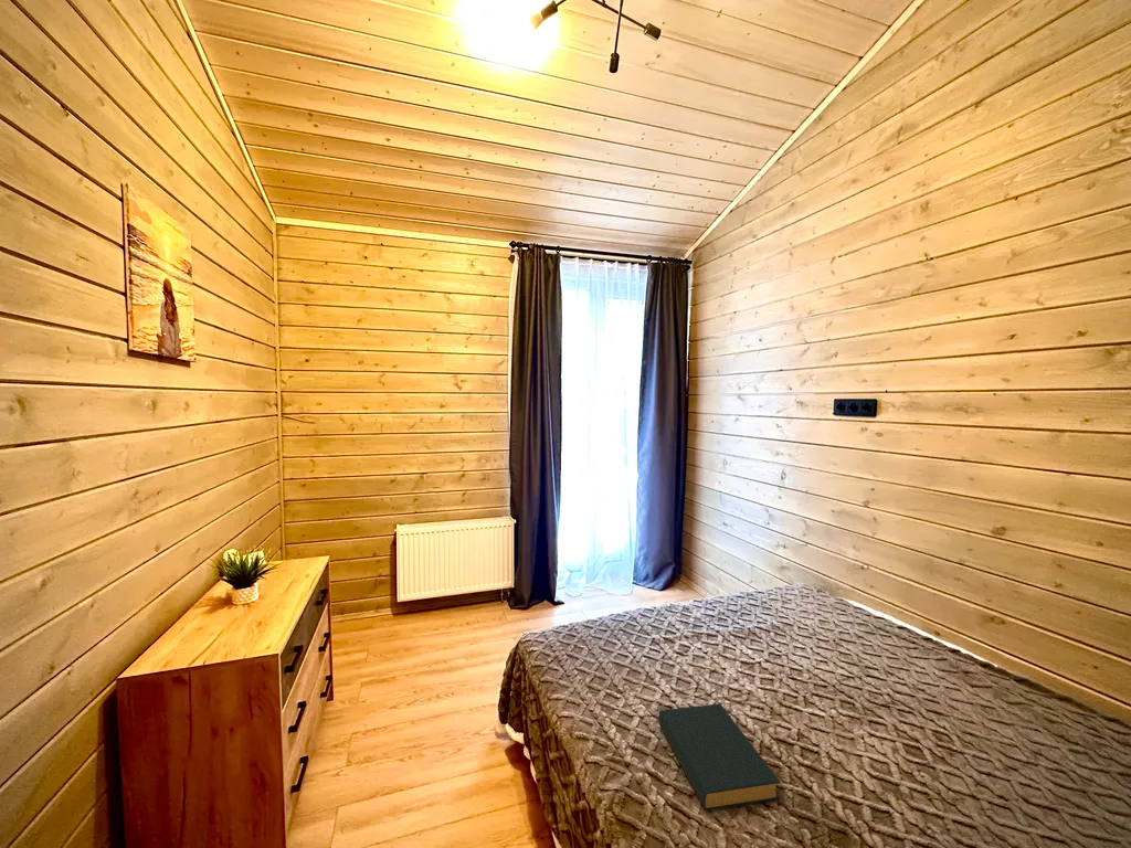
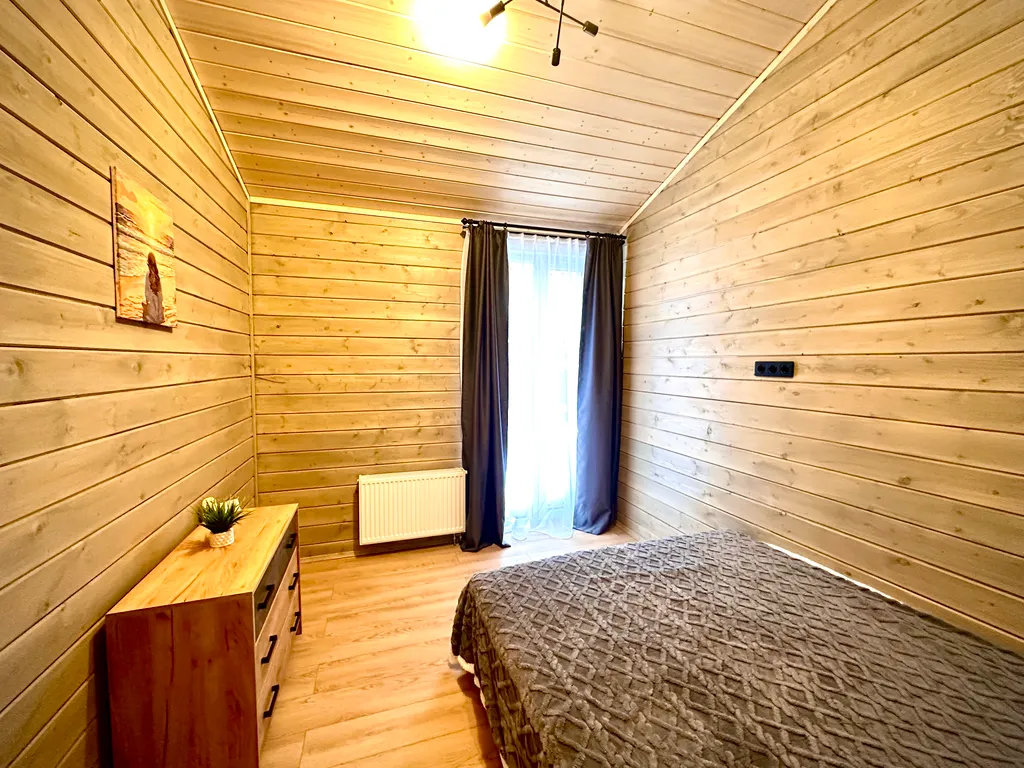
- hardback book [657,703,782,812]
